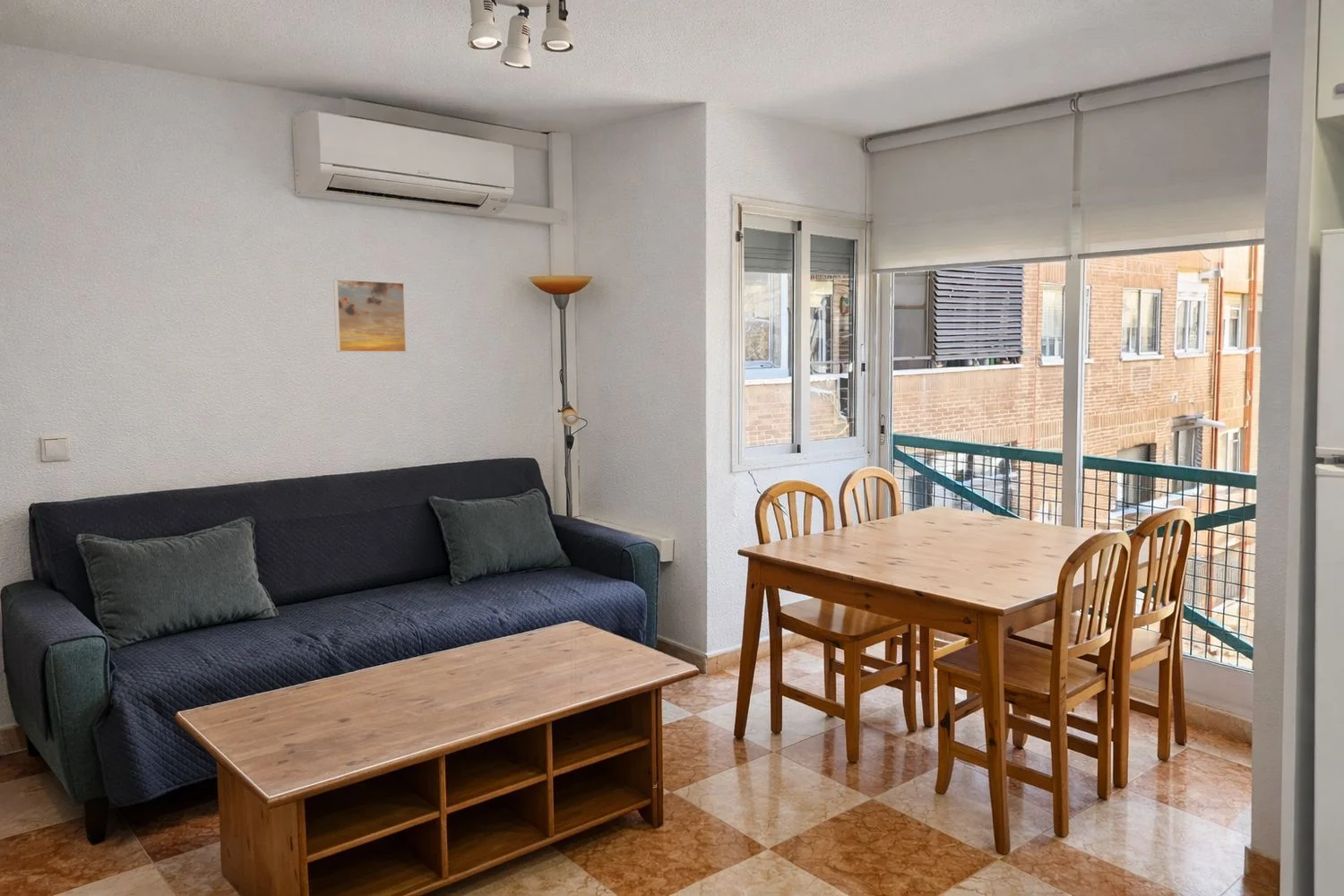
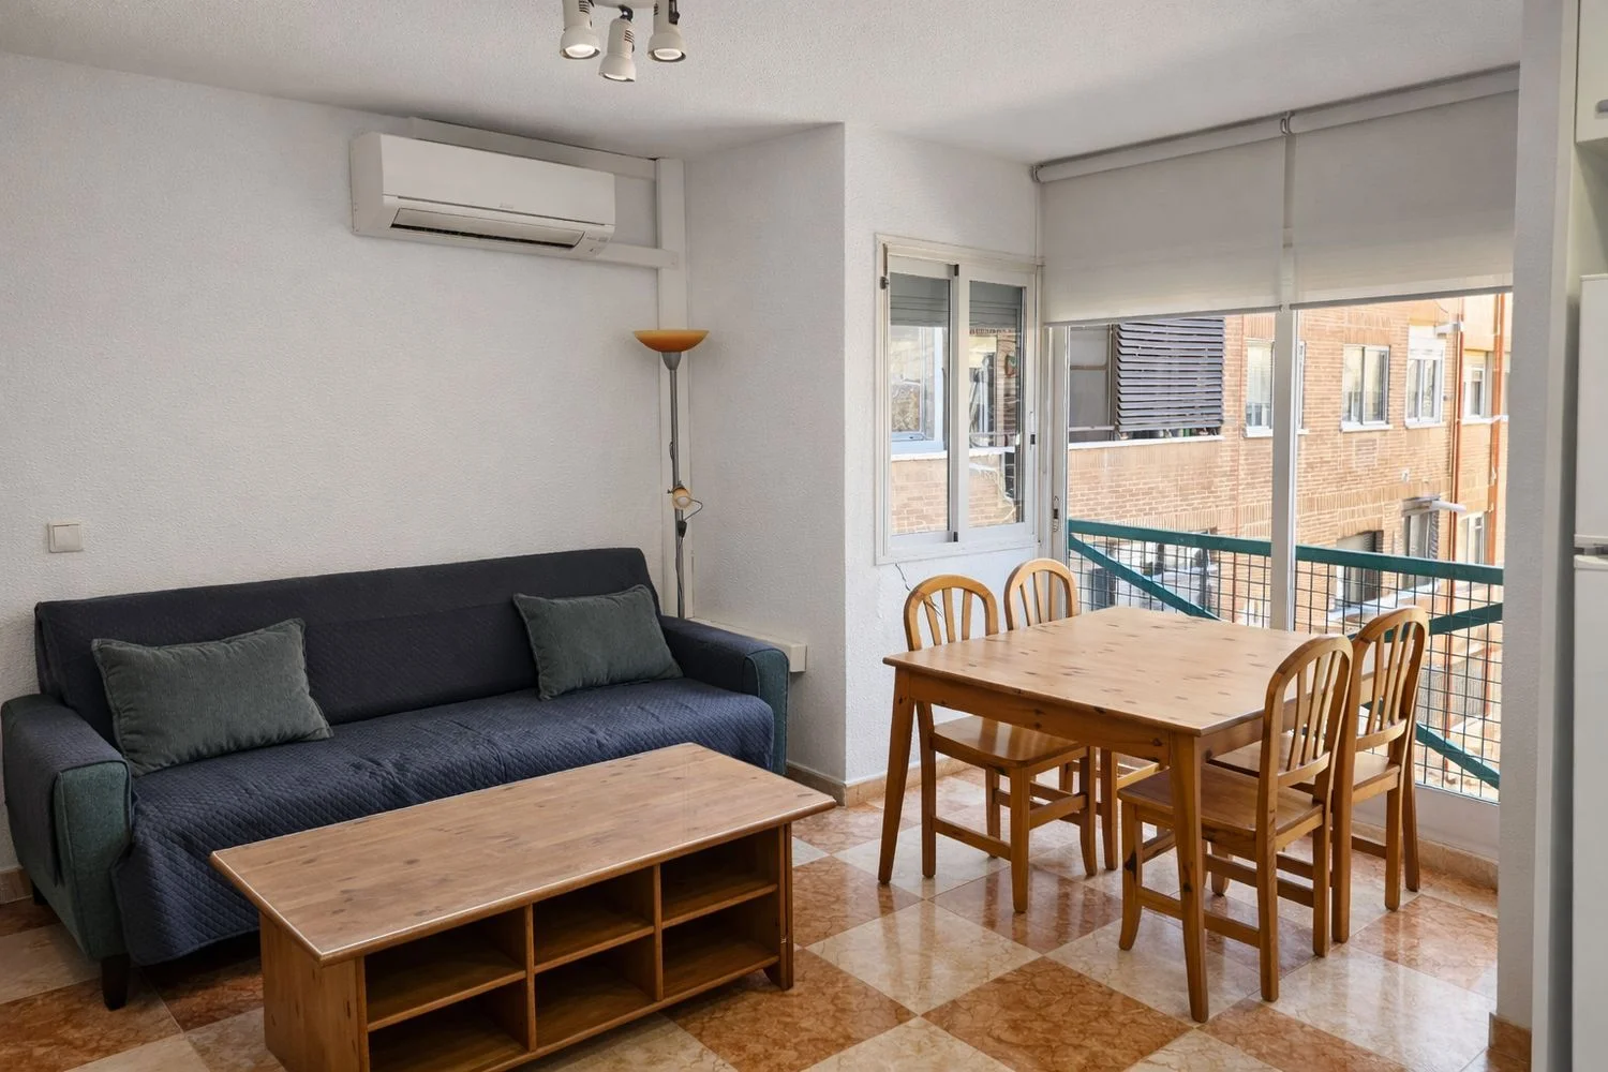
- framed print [332,278,408,353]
